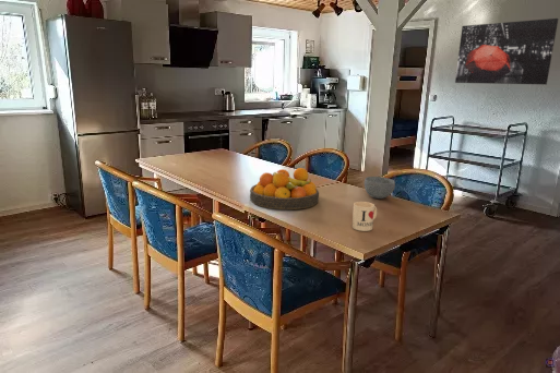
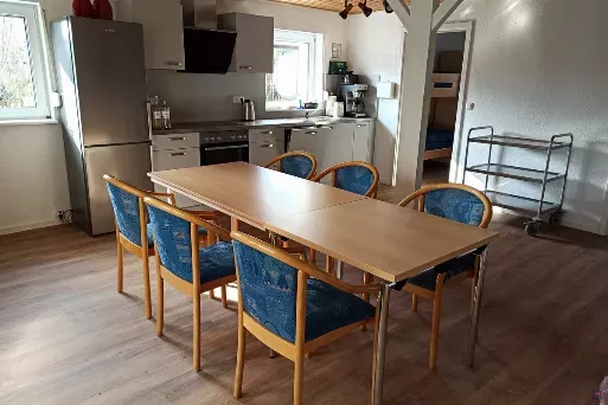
- mug [352,201,378,232]
- bowl [364,176,396,200]
- wall art [454,17,559,86]
- fruit bowl [249,167,320,210]
